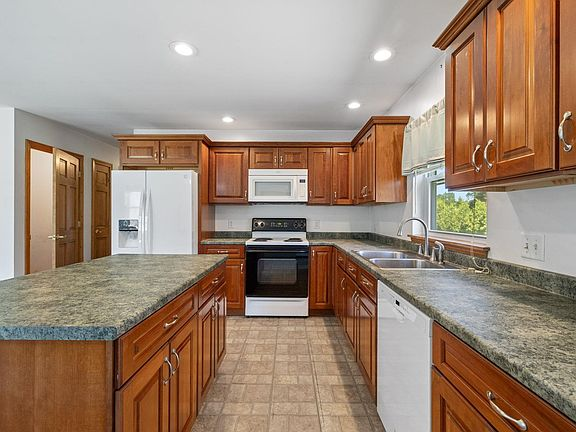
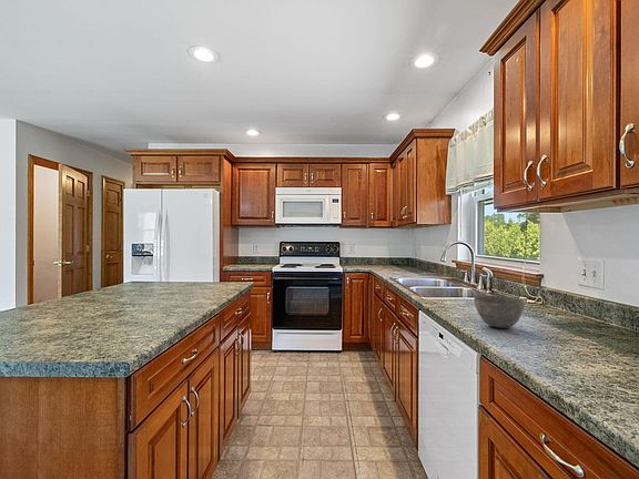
+ bowl [473,295,526,329]
